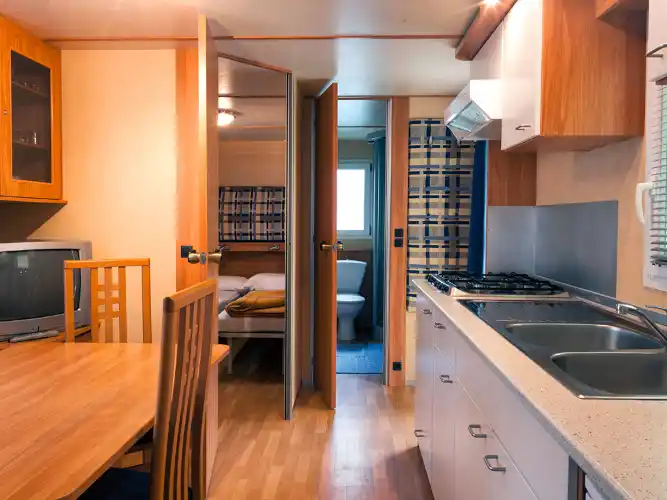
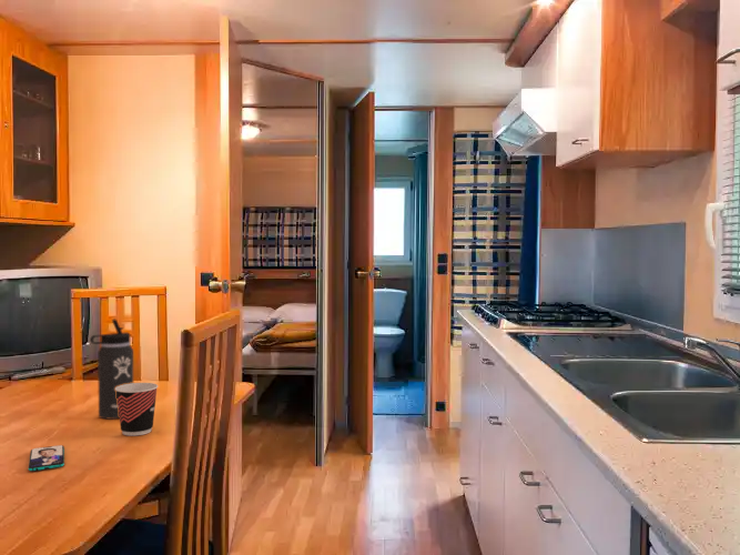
+ smartphone [27,444,65,472]
+ thermos bottle [89,319,134,420]
+ cup [115,382,159,436]
